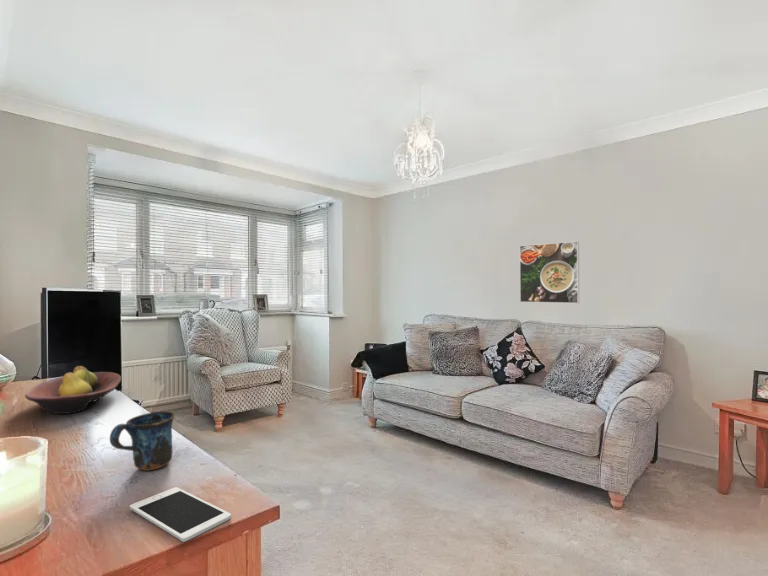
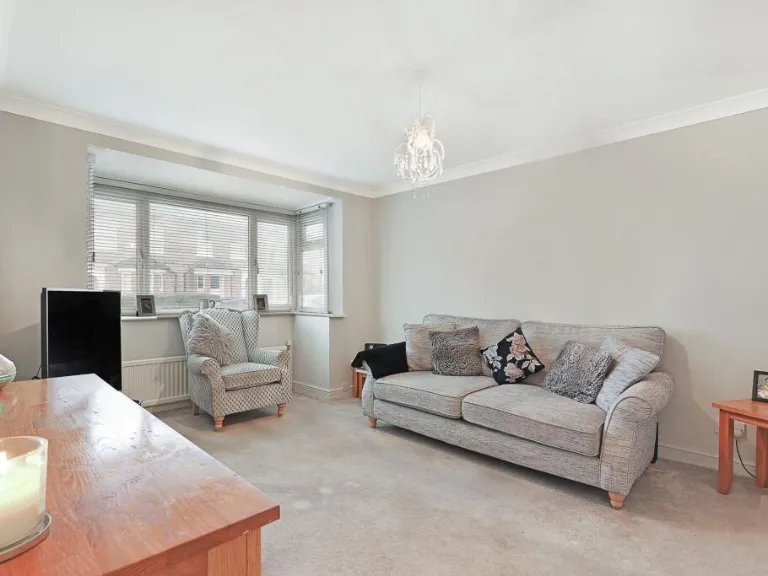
- cell phone [129,486,232,543]
- mug [109,410,176,471]
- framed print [519,240,580,304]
- fruit bowl [24,365,122,415]
